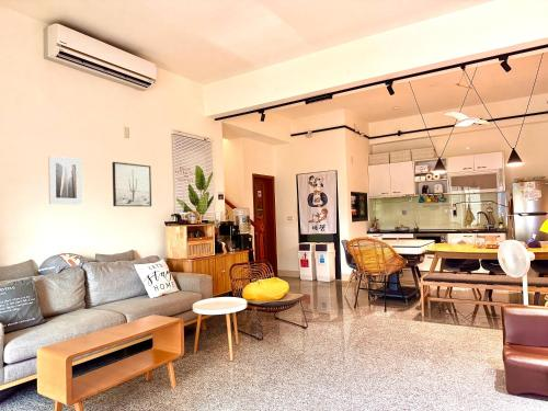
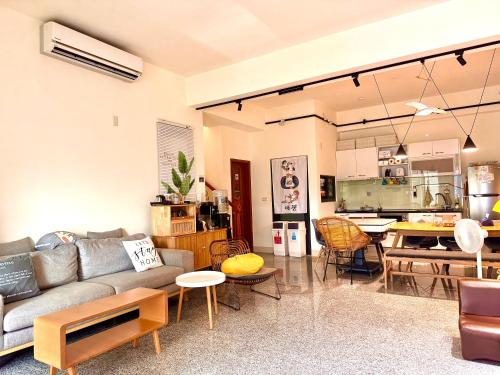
- wall art [111,161,152,207]
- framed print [47,155,83,205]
